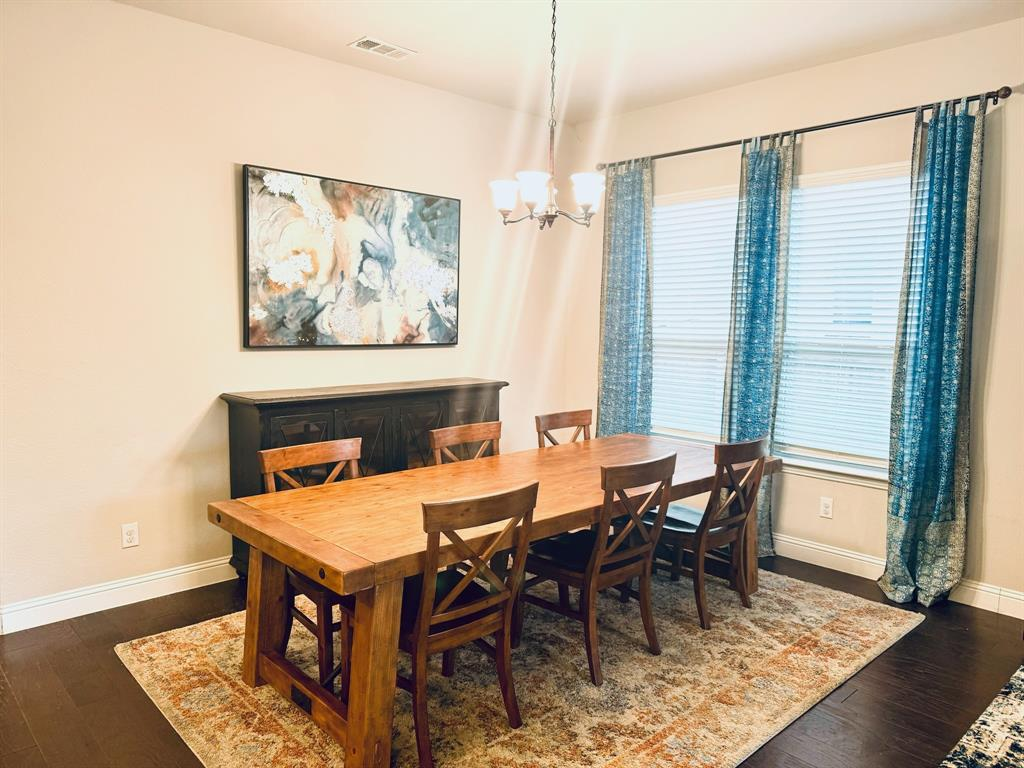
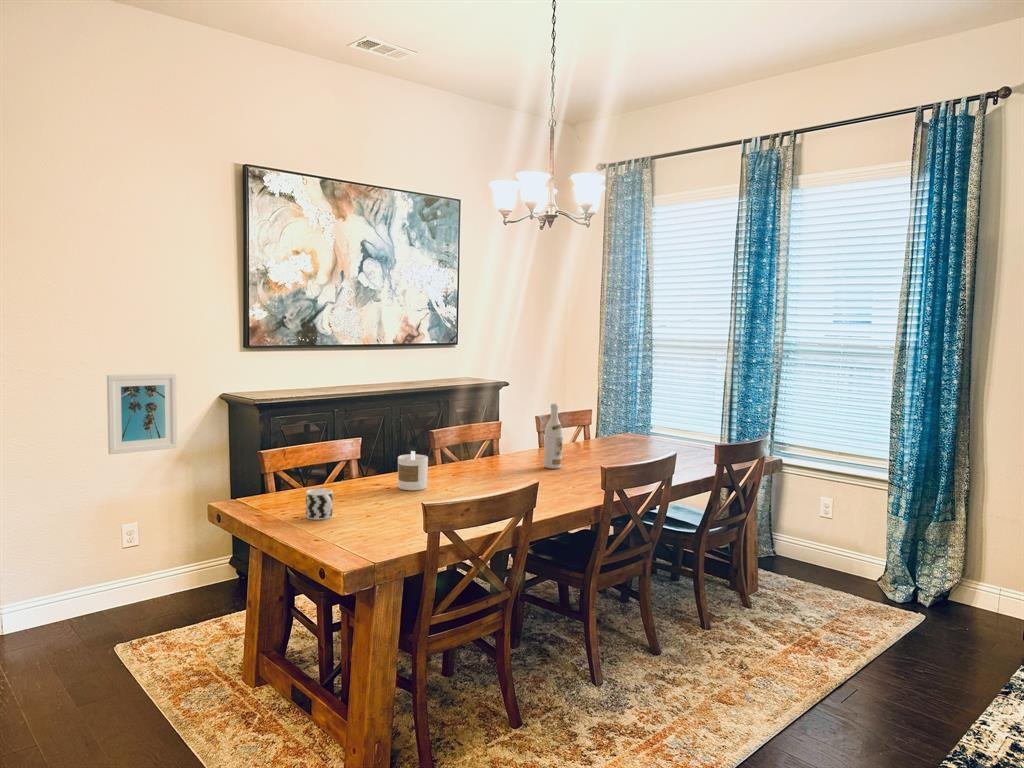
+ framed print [106,372,179,455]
+ candle [397,450,429,491]
+ cup [305,487,334,521]
+ wine bottle [543,403,564,470]
